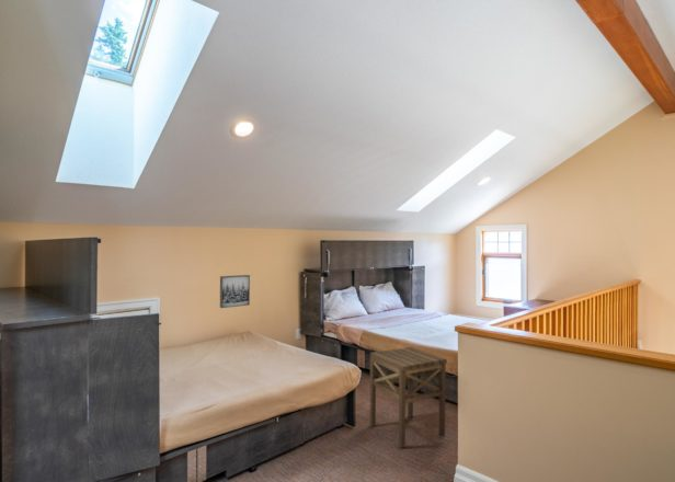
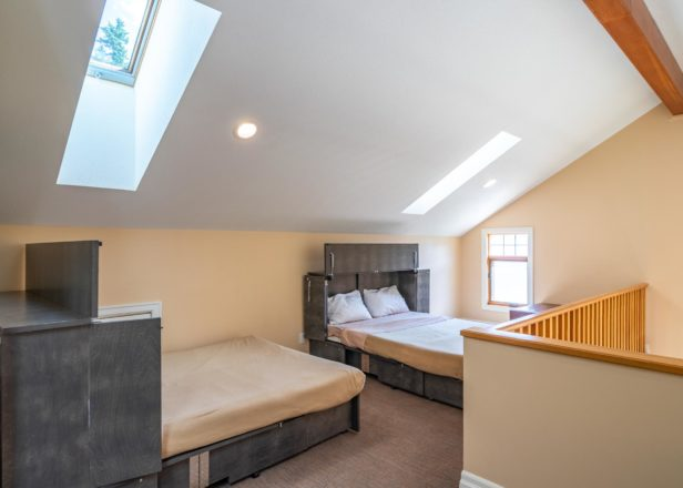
- wall art [219,274,251,309]
- side table [369,346,448,449]
